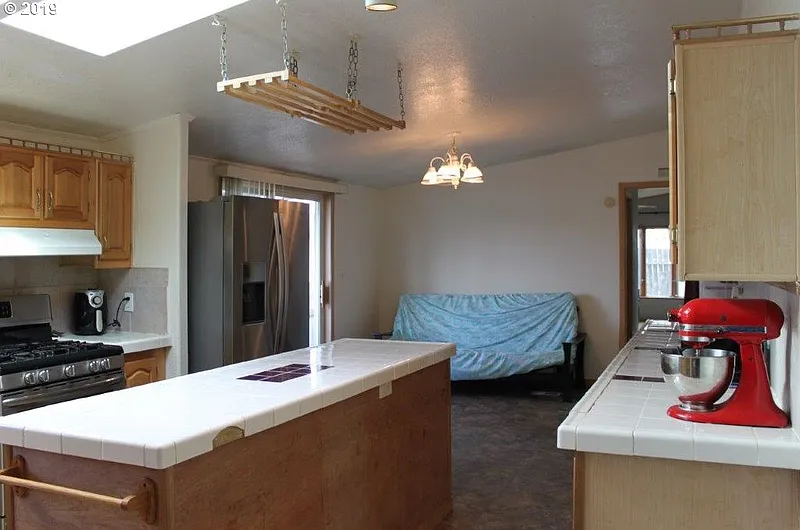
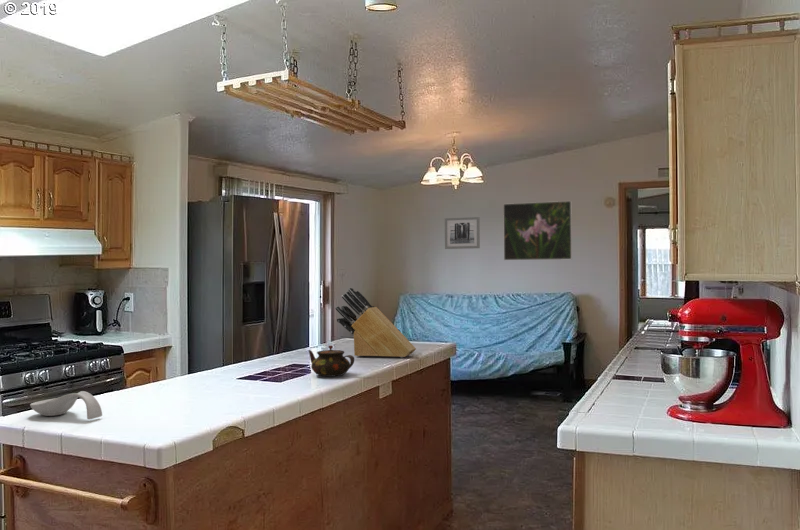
+ knife block [334,286,417,358]
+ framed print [502,200,573,261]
+ wall art [444,216,481,250]
+ spoon rest [29,390,103,420]
+ teapot [307,344,355,378]
